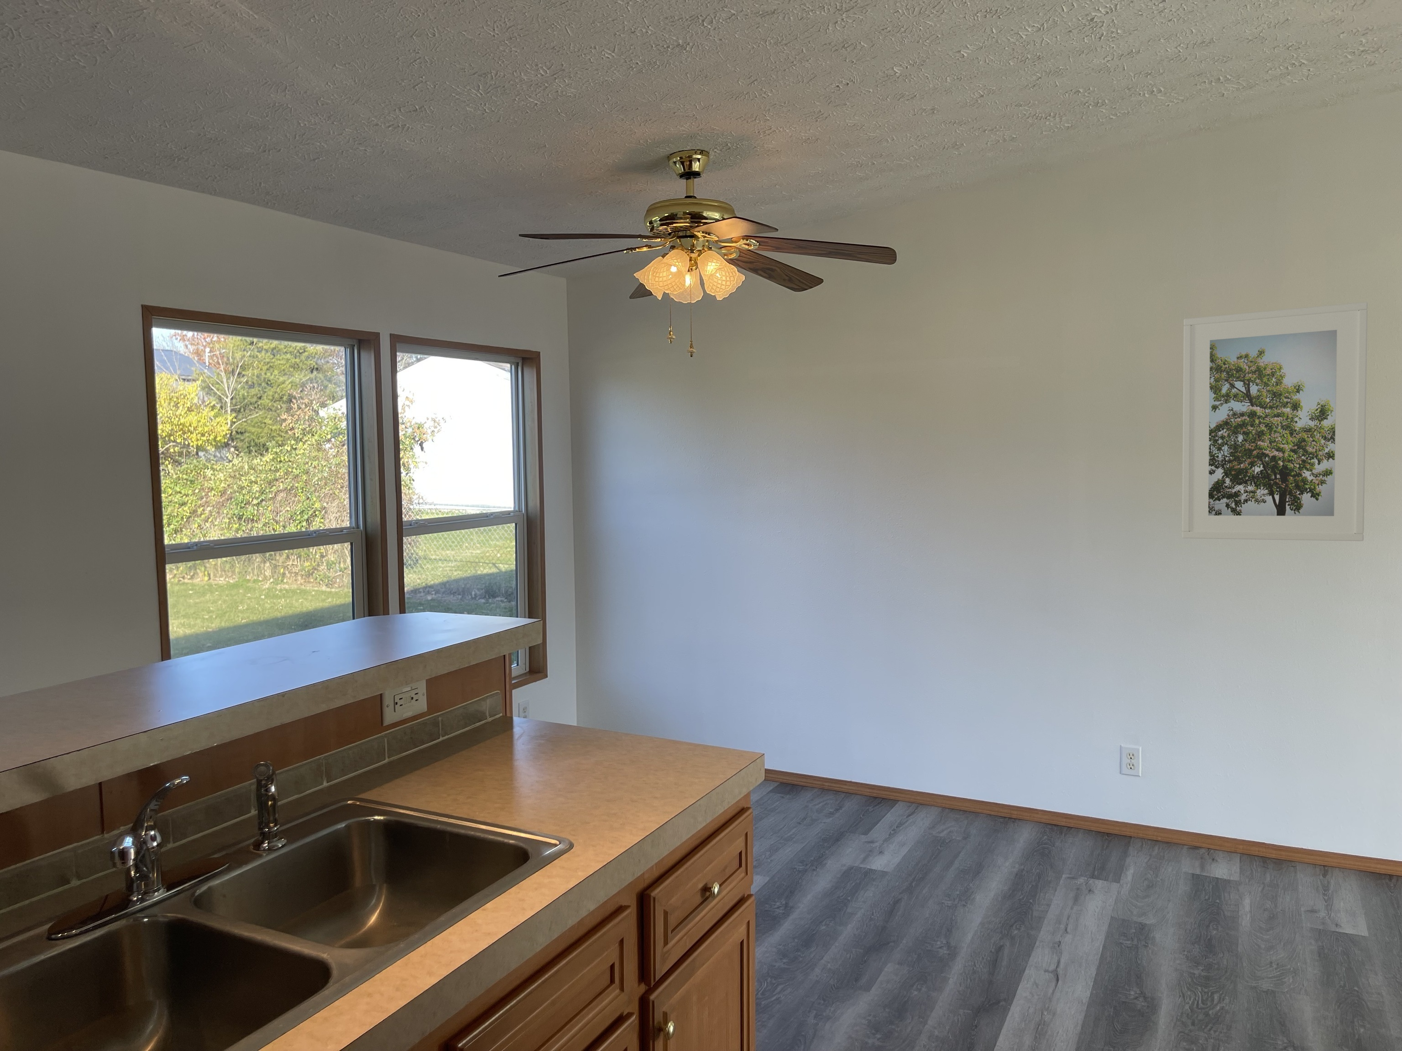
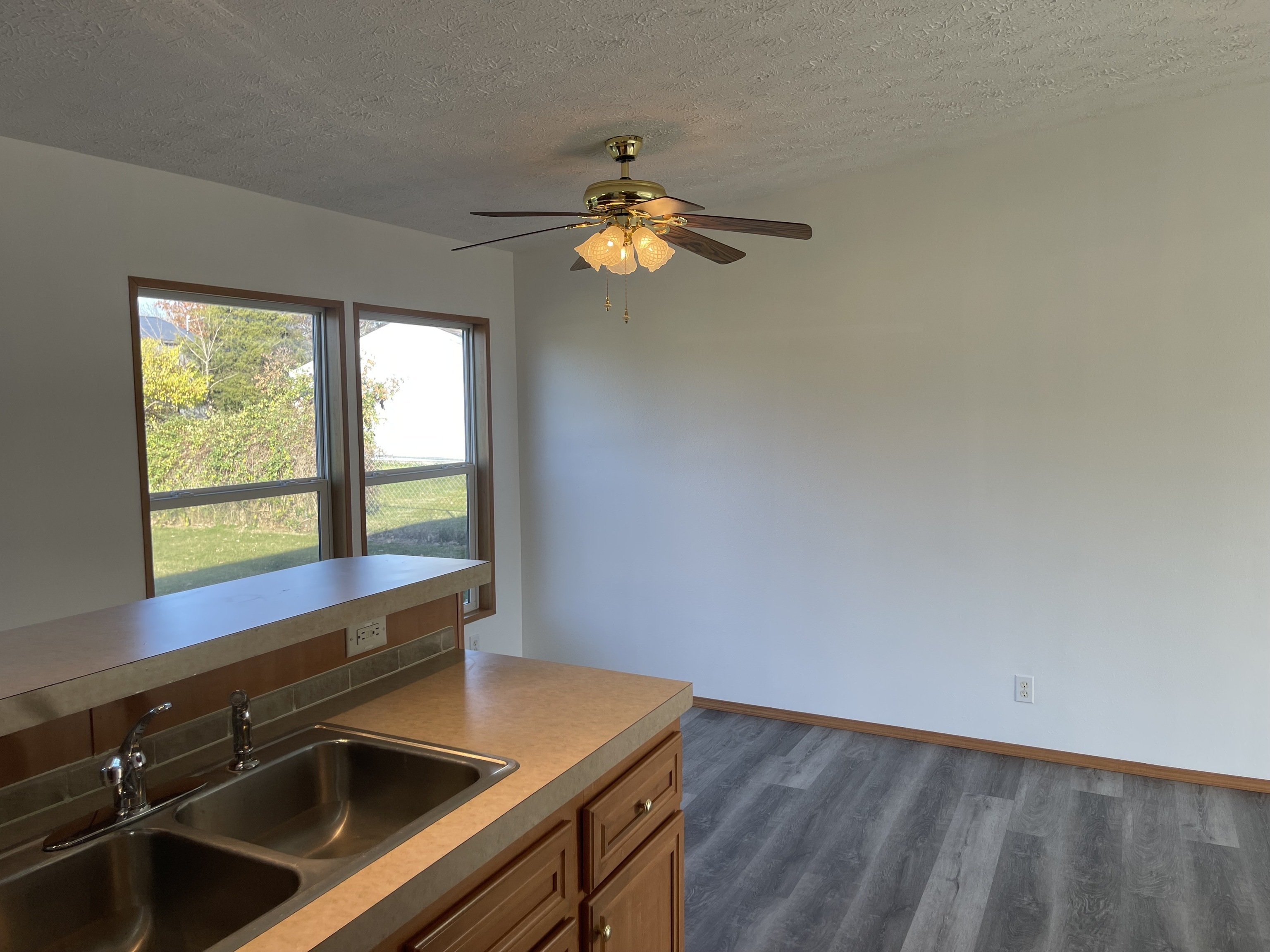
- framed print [1181,301,1368,541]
